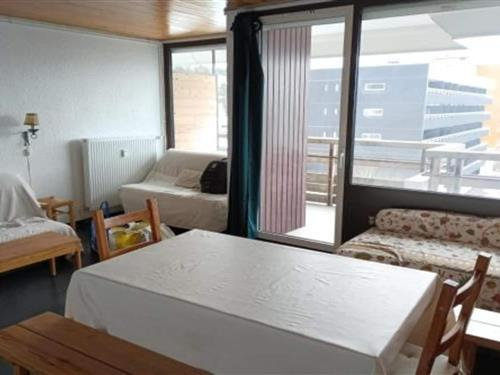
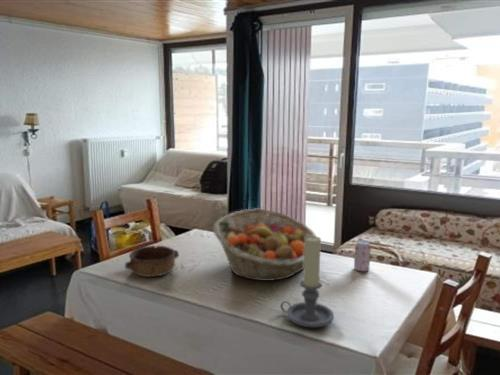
+ beverage can [353,239,372,272]
+ fruit basket [212,208,317,282]
+ candle holder [280,236,335,328]
+ bowl [124,245,180,278]
